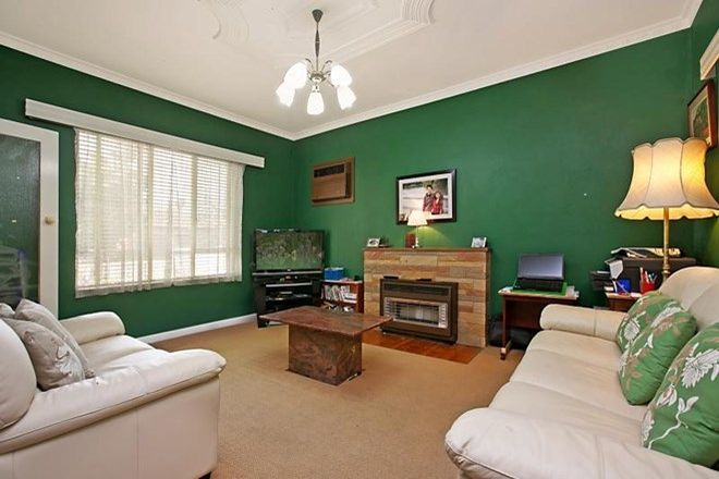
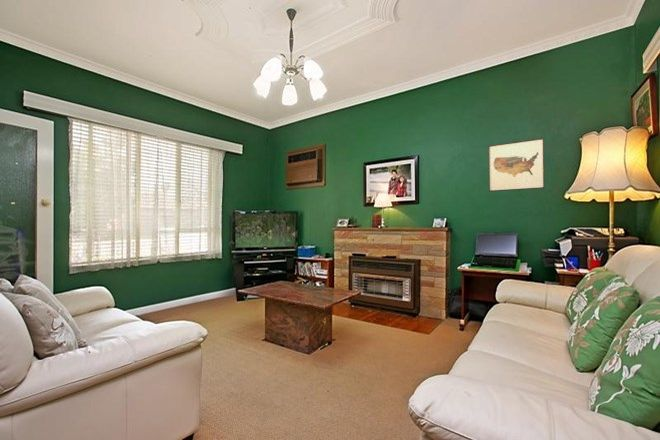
+ wall art [487,137,546,193]
